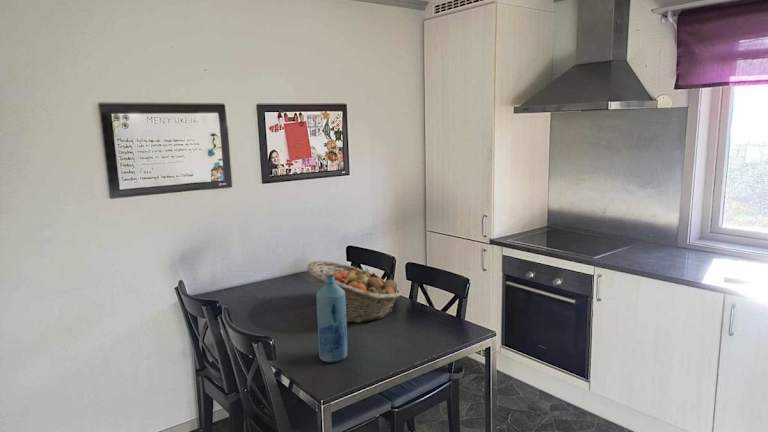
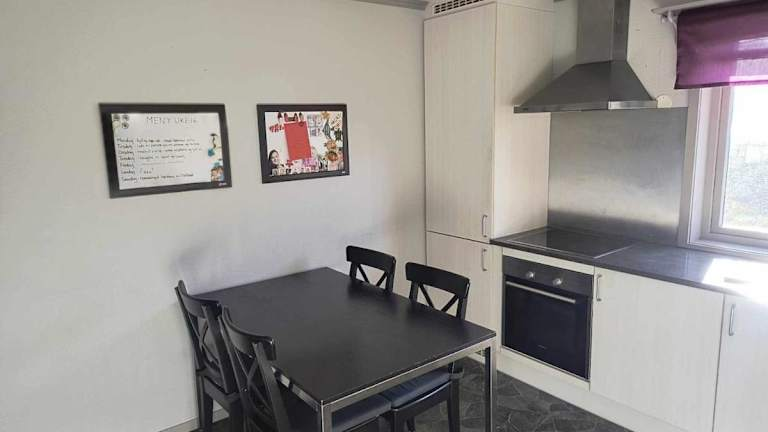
- fruit basket [305,260,403,324]
- bottle [315,275,348,363]
